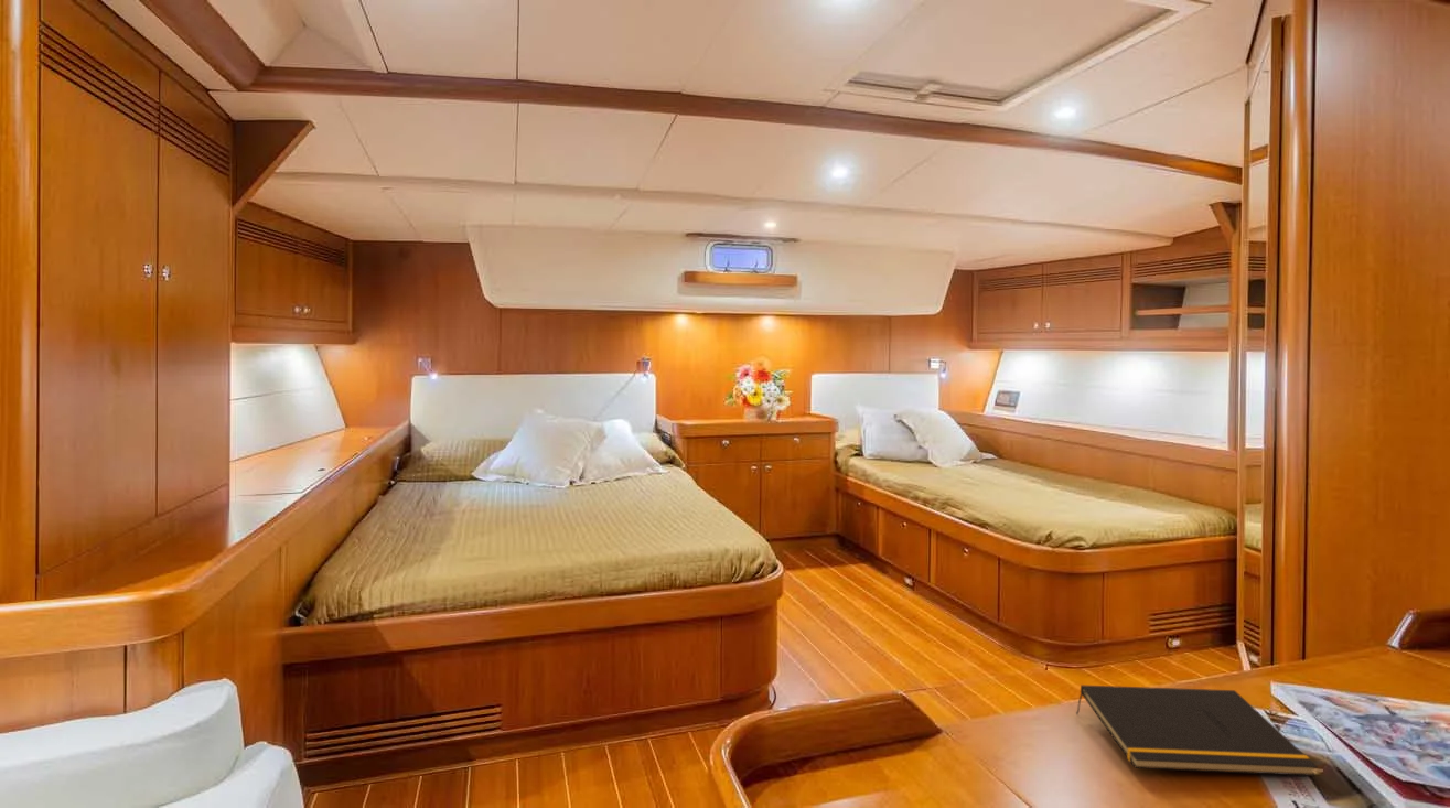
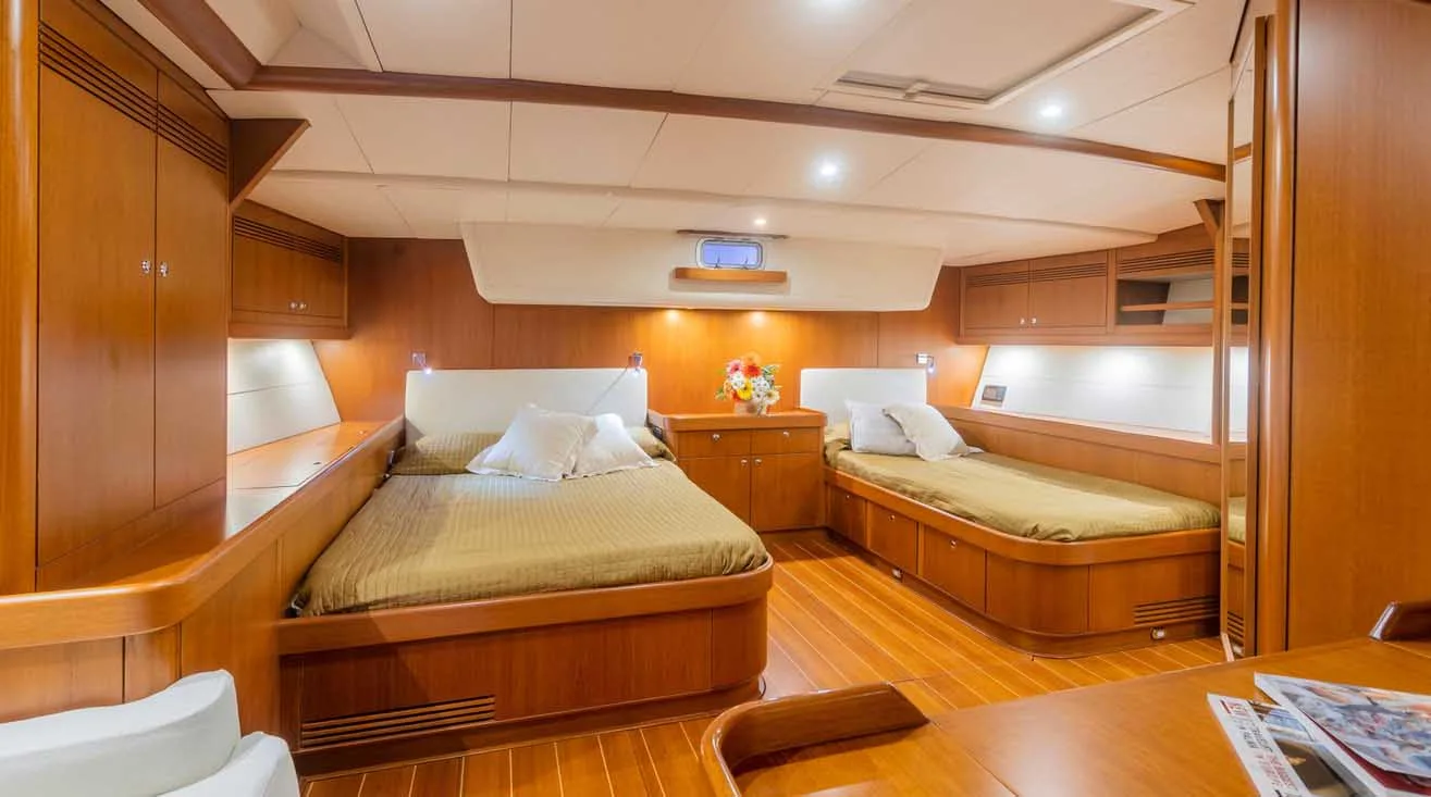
- notepad [1075,683,1319,777]
